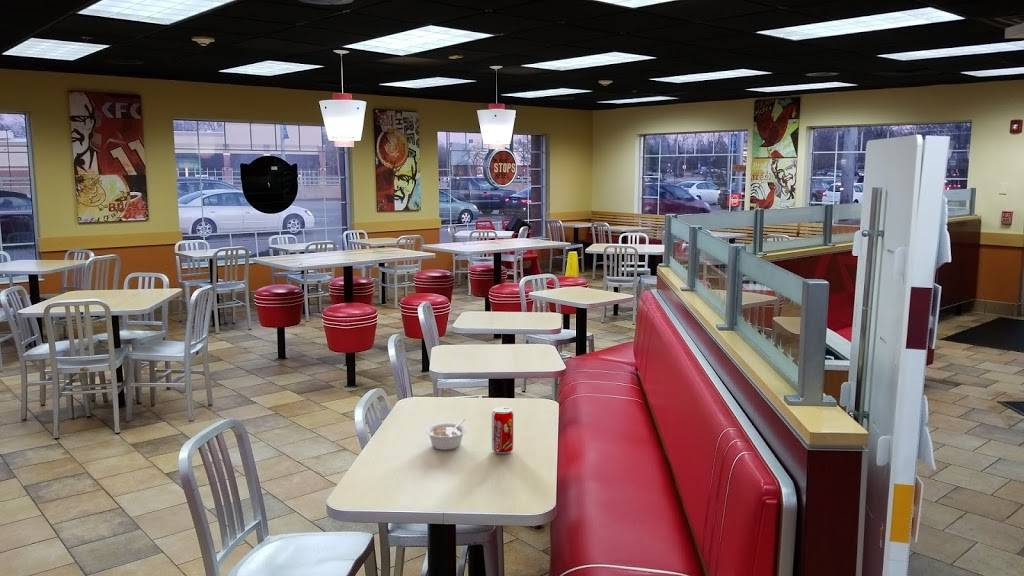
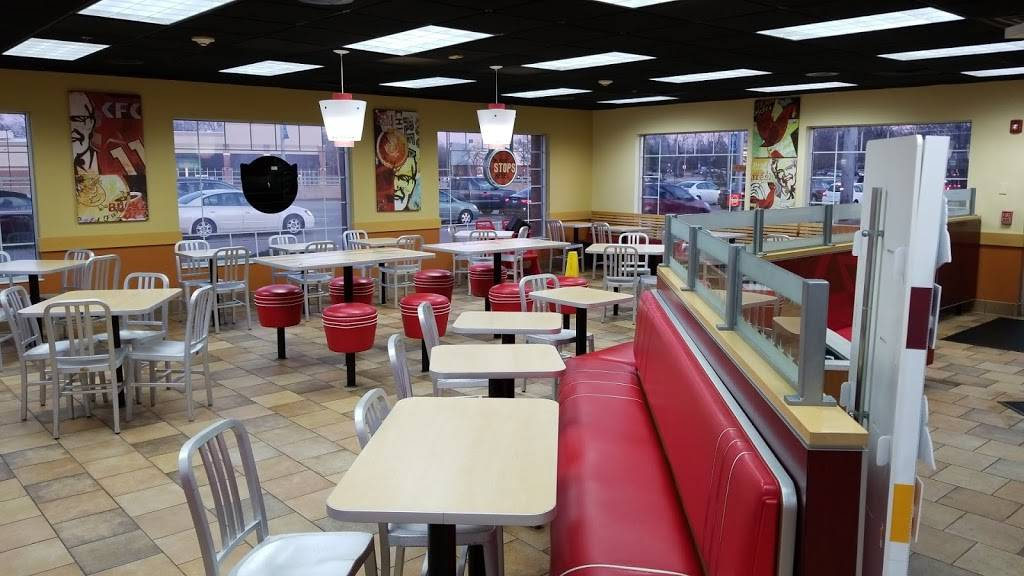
- legume [425,418,467,451]
- beverage can [491,406,514,455]
